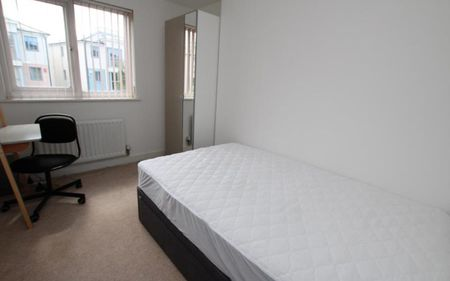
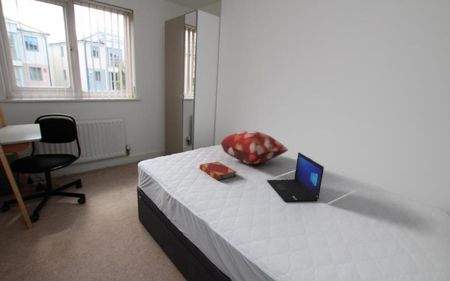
+ hardback book [199,161,237,181]
+ decorative pillow [220,130,289,165]
+ laptop [266,151,325,203]
